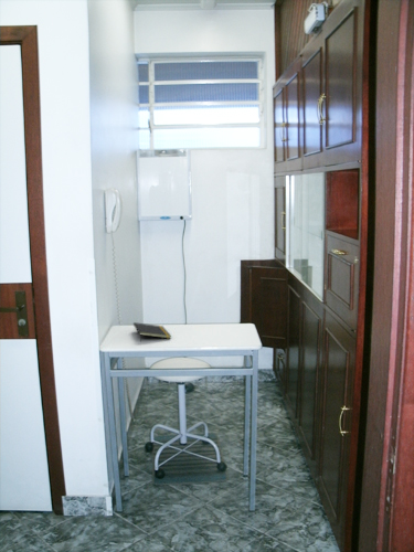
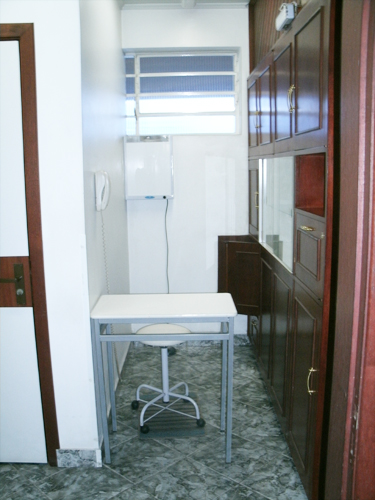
- notepad [132,321,172,342]
